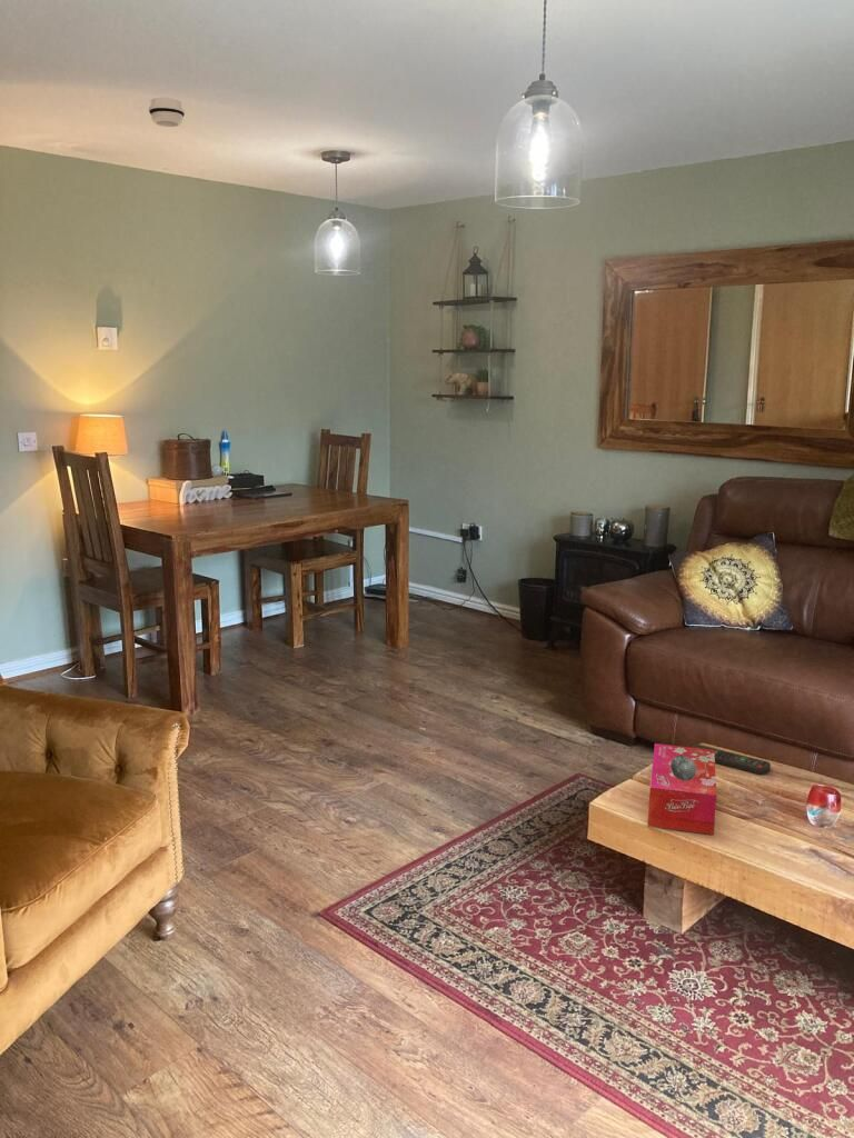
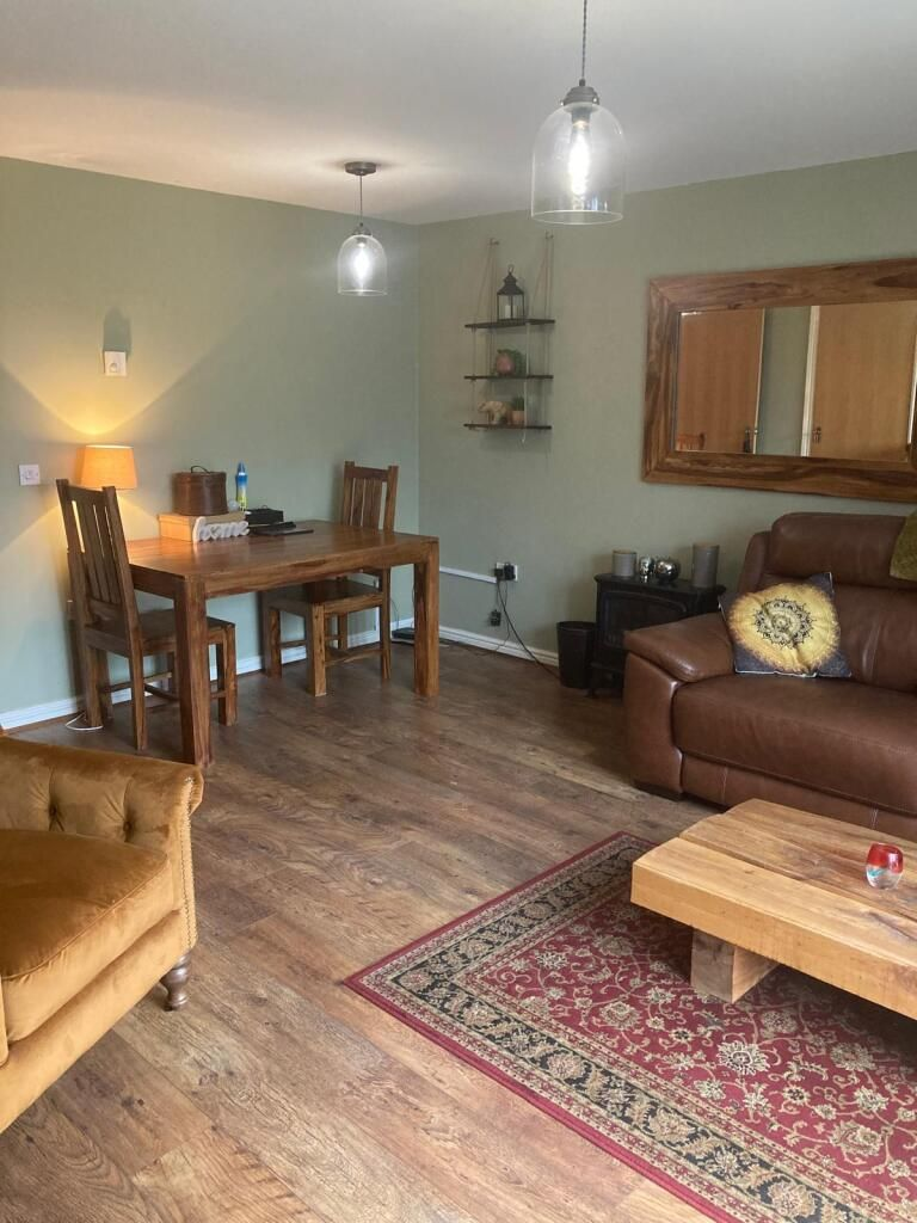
- remote control [688,743,772,776]
- tissue box [647,742,717,836]
- smoke detector [148,97,186,128]
